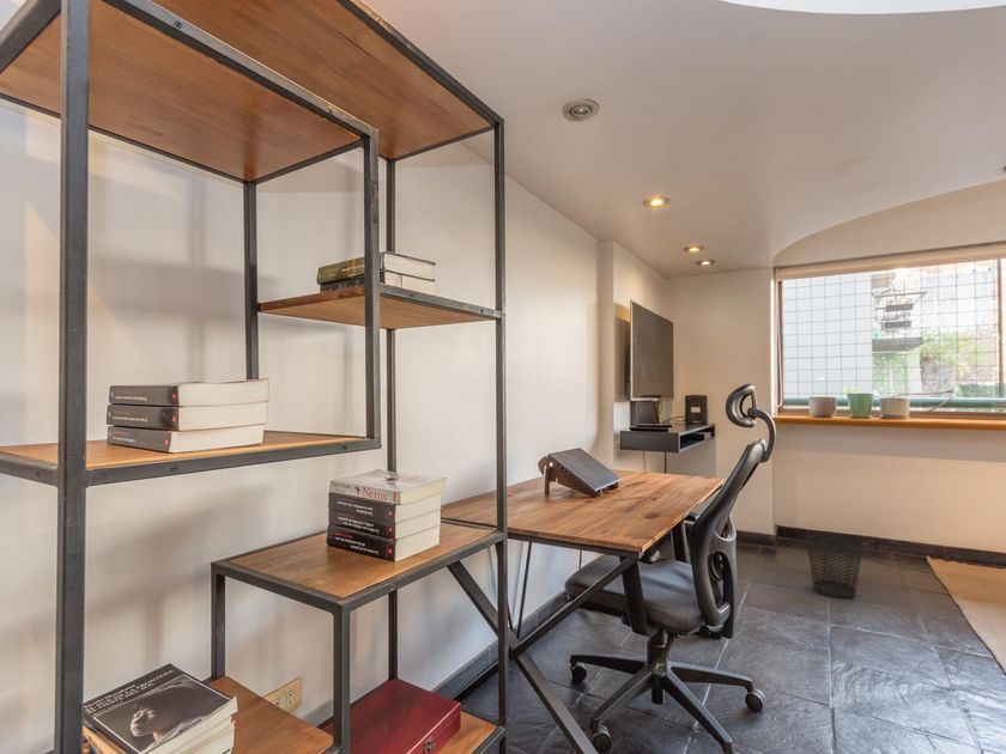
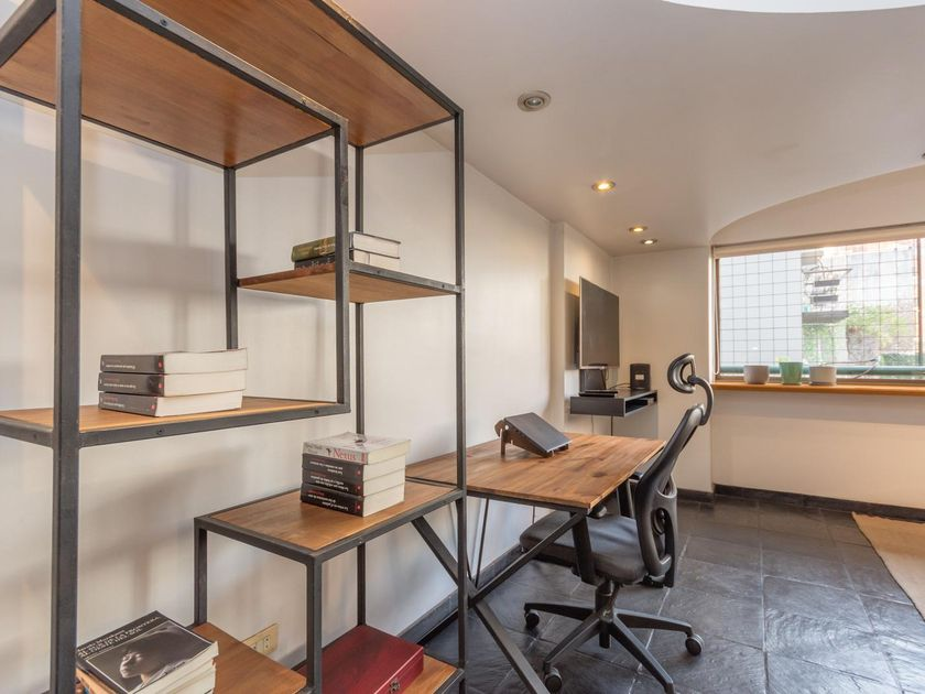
- wastebasket [804,533,865,600]
